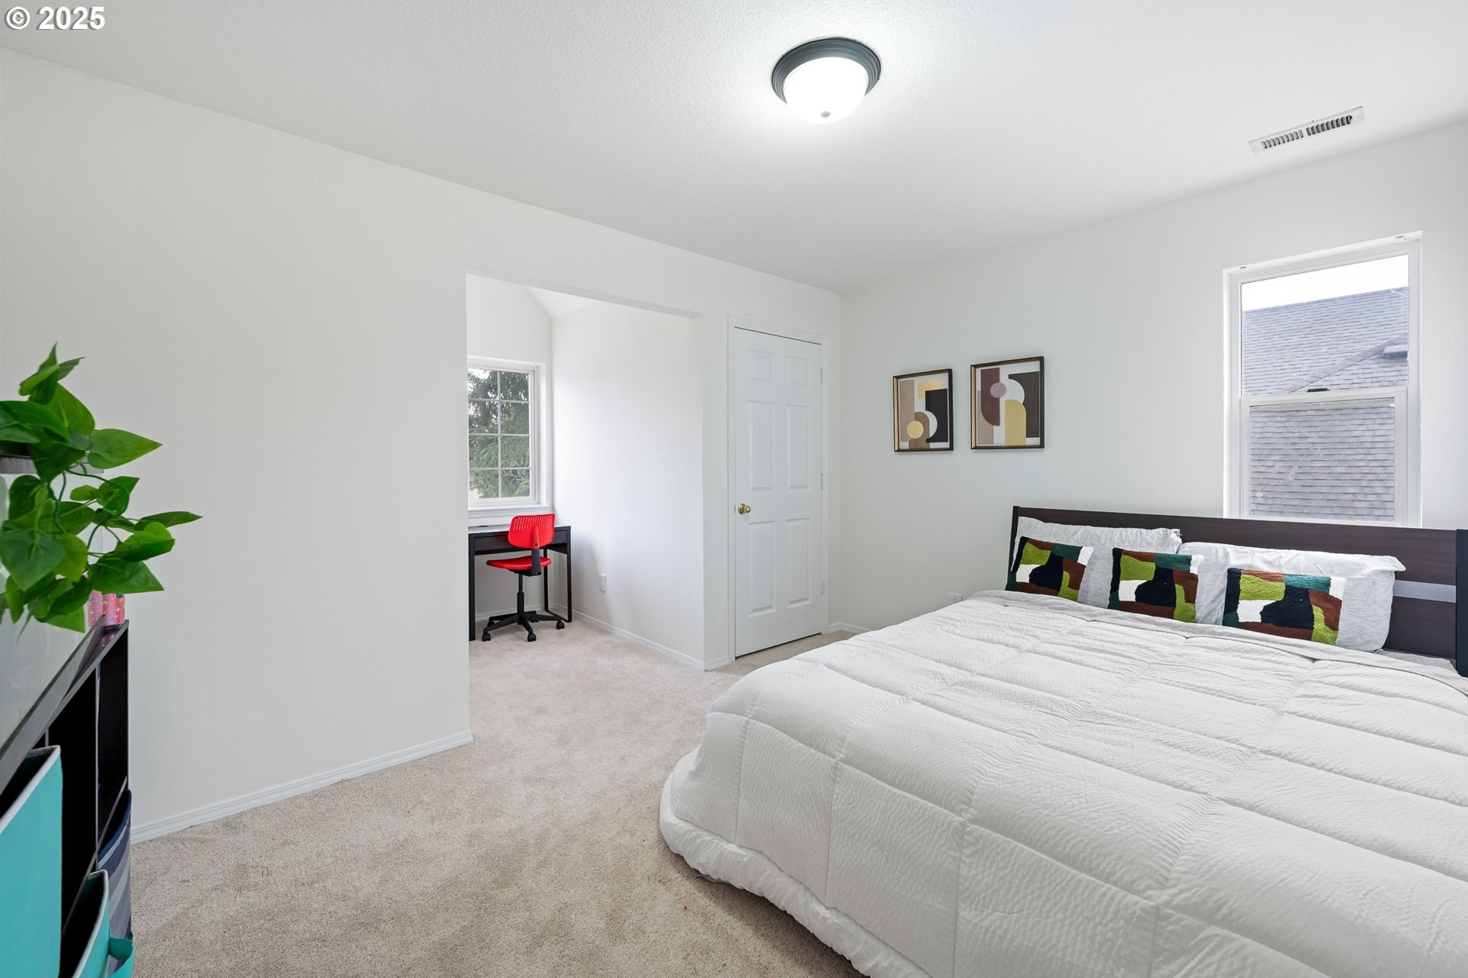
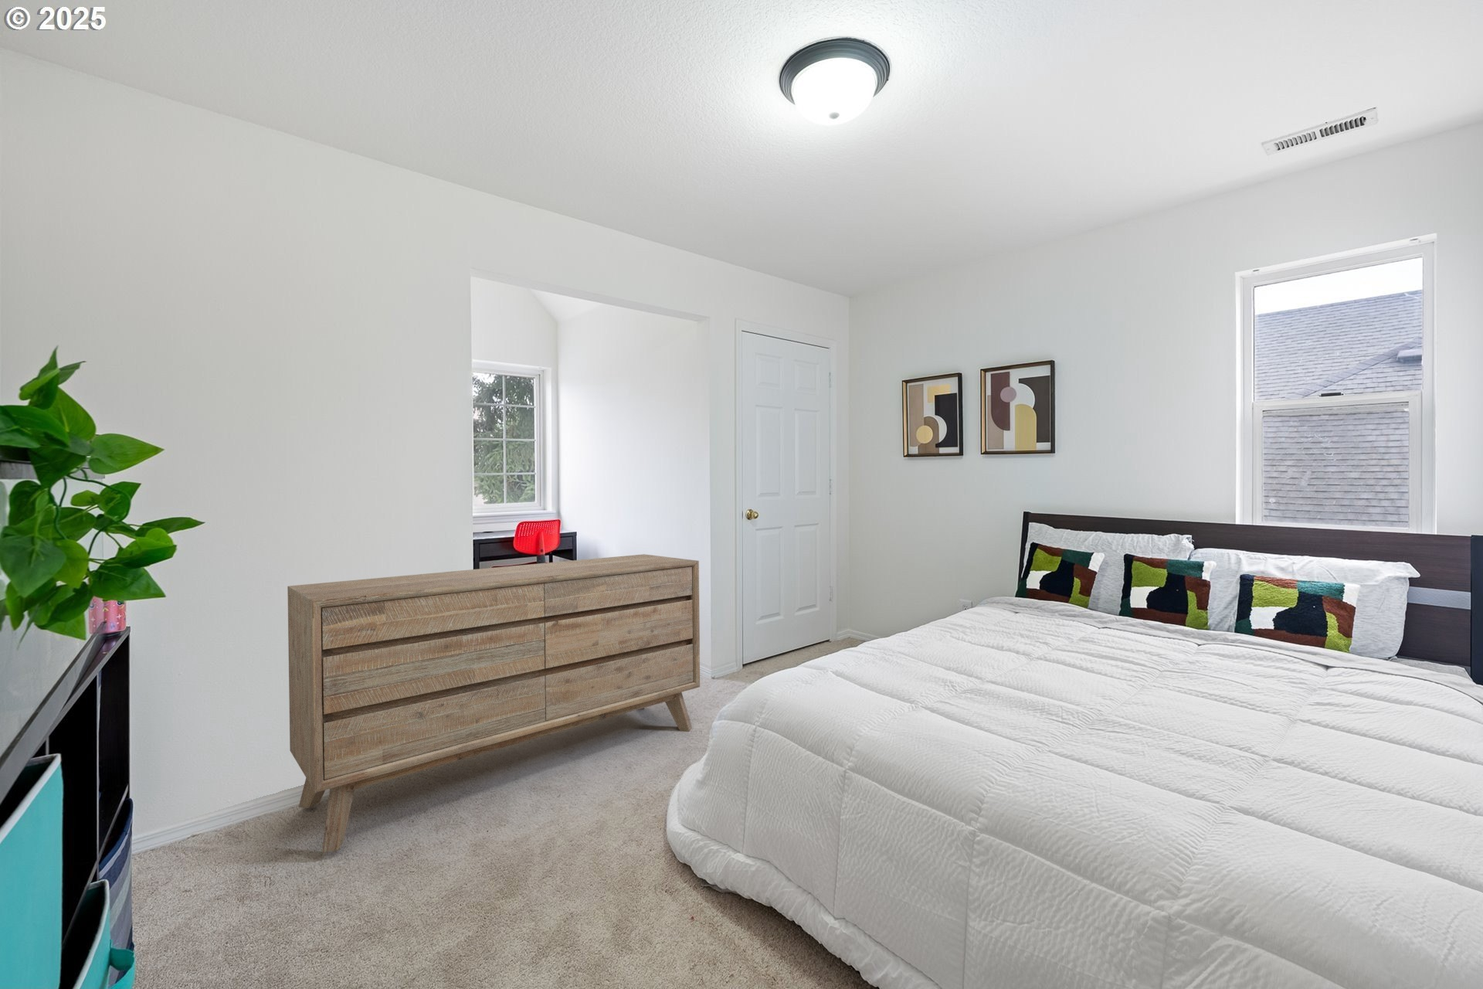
+ dresser [287,553,701,853]
